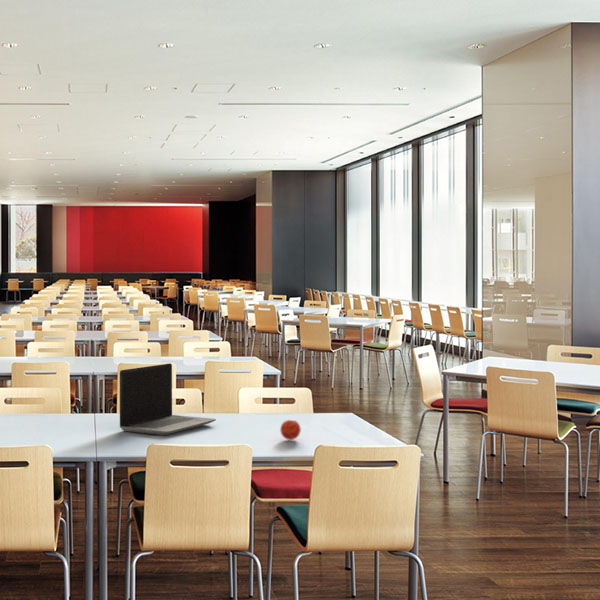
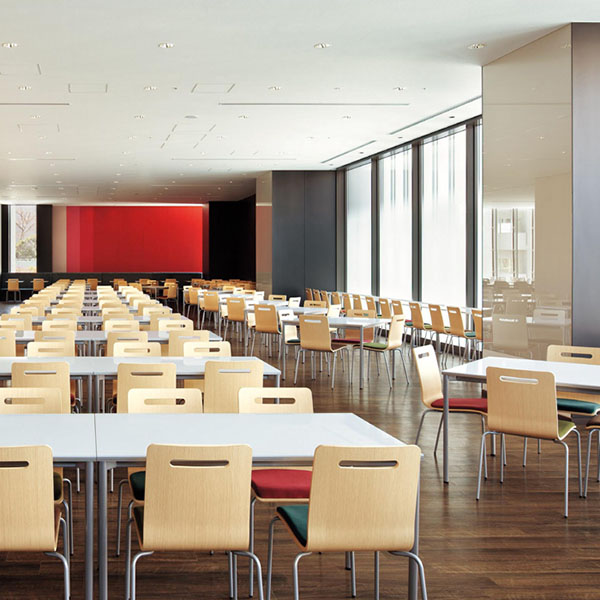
- laptop computer [119,362,217,436]
- apple [279,418,302,441]
